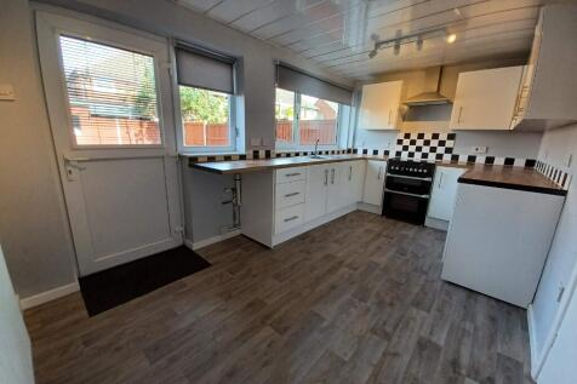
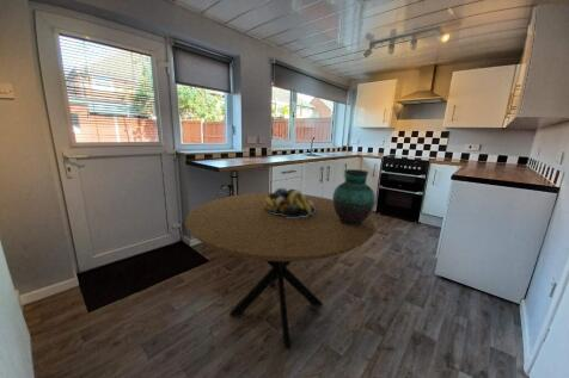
+ dining table [185,192,375,349]
+ vase [331,168,377,227]
+ fruit bowl [264,187,316,218]
